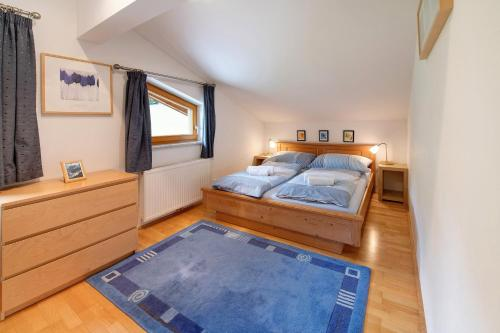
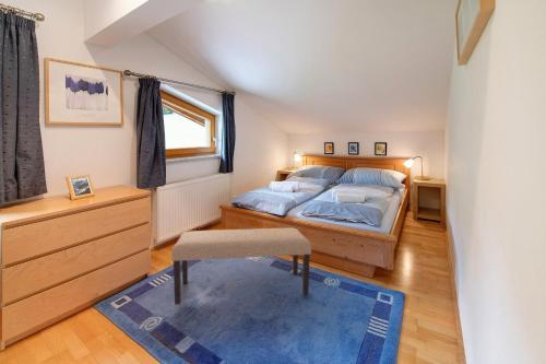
+ bench [170,227,312,306]
